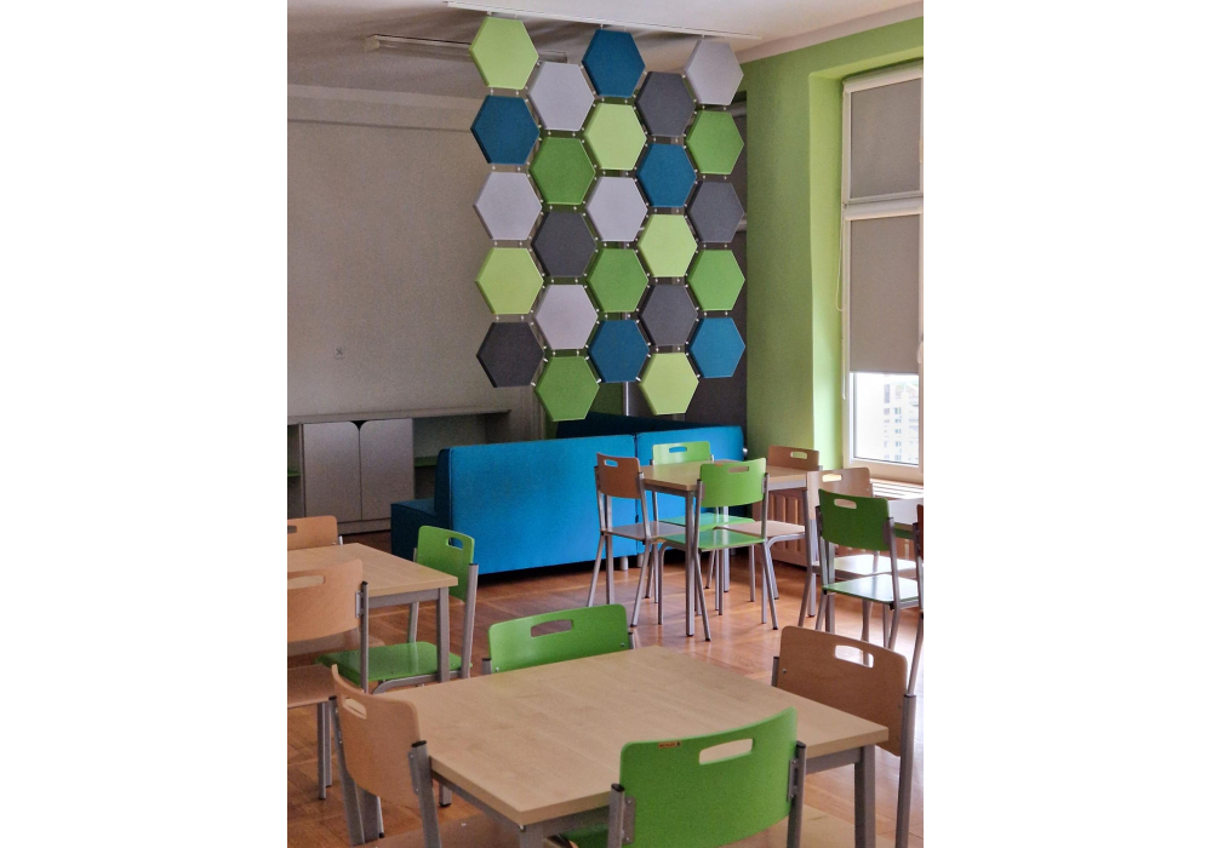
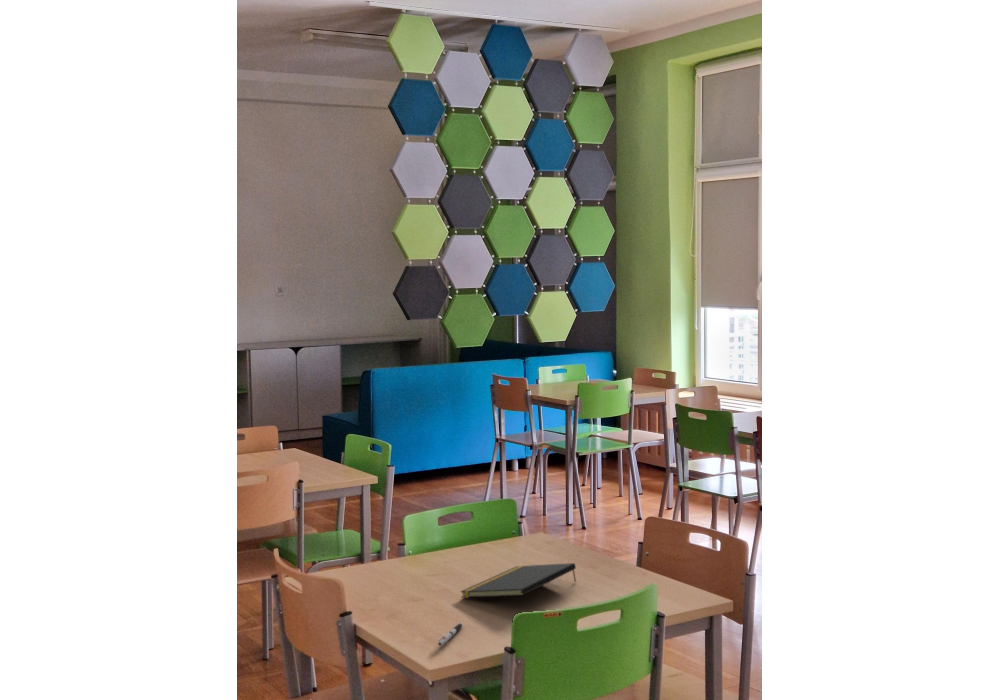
+ pen [437,621,464,647]
+ notepad [459,562,577,599]
